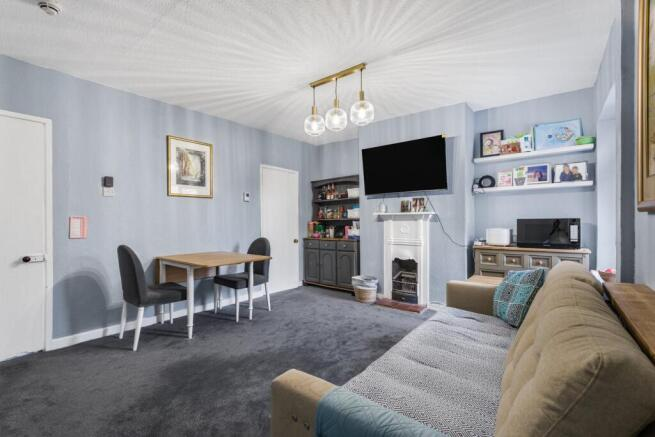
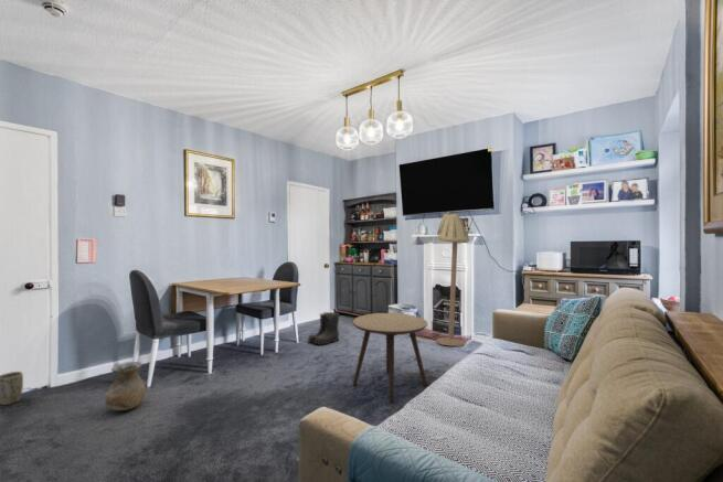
+ vase [104,361,148,411]
+ plant pot [0,371,24,406]
+ floor lamp [435,211,470,347]
+ boots [307,311,340,346]
+ side table [352,312,428,404]
